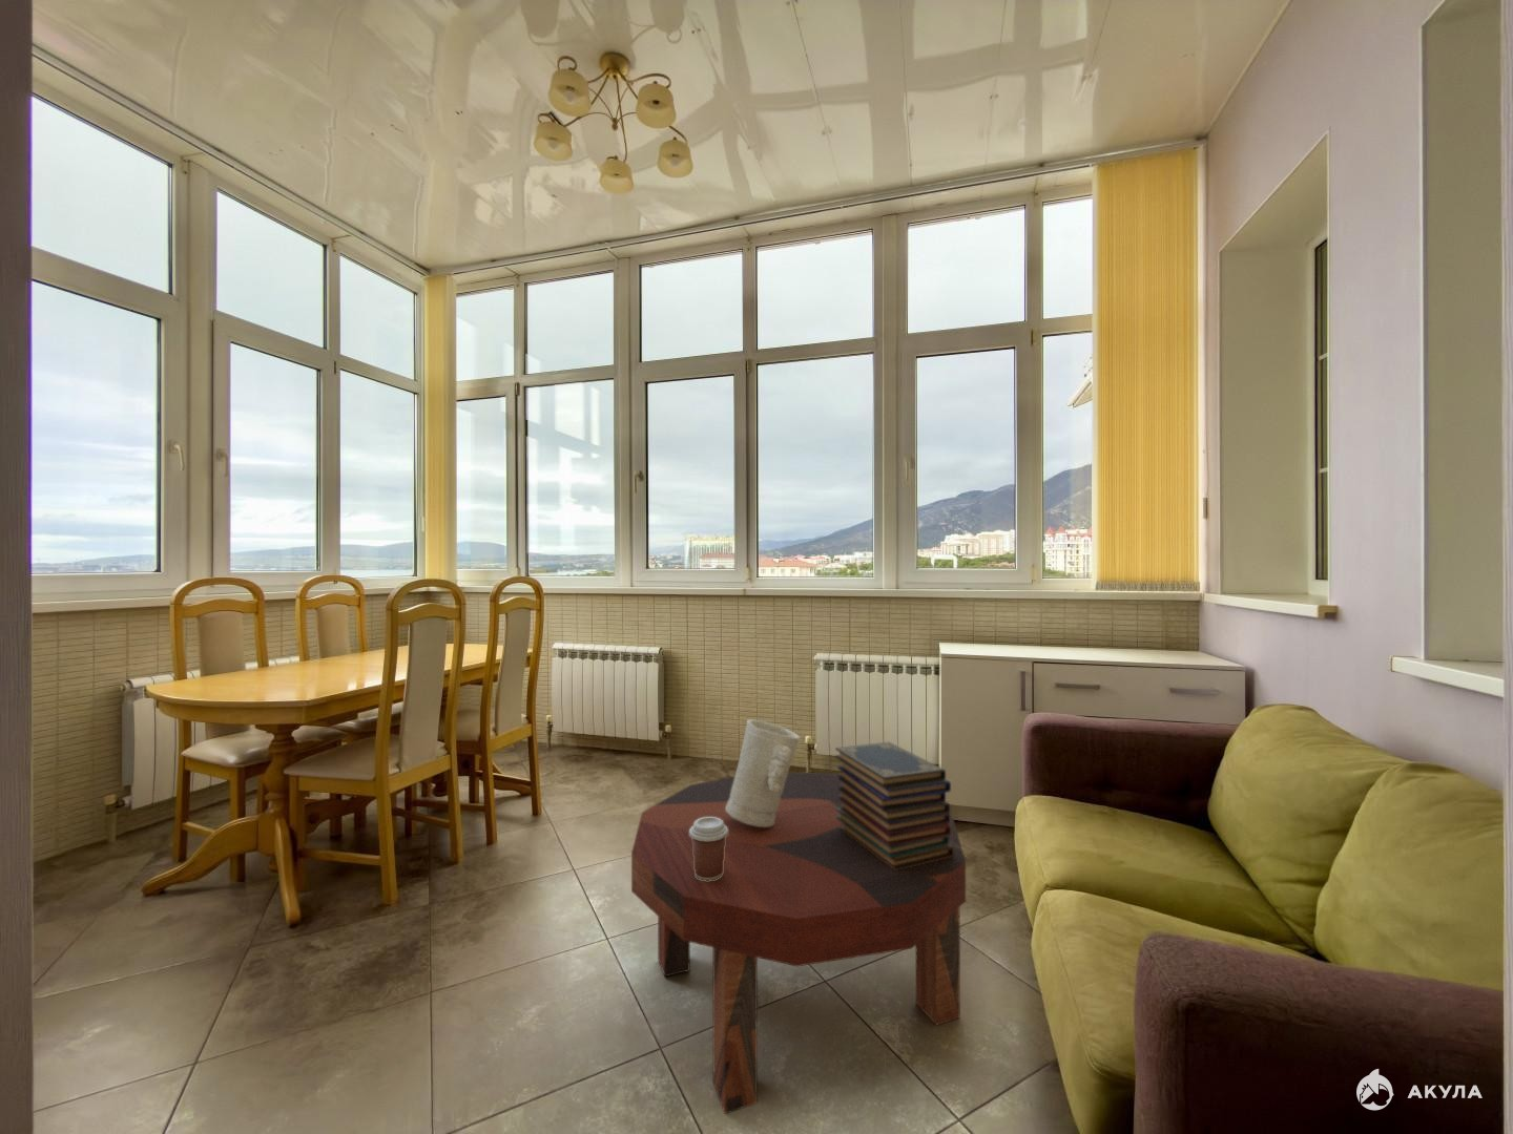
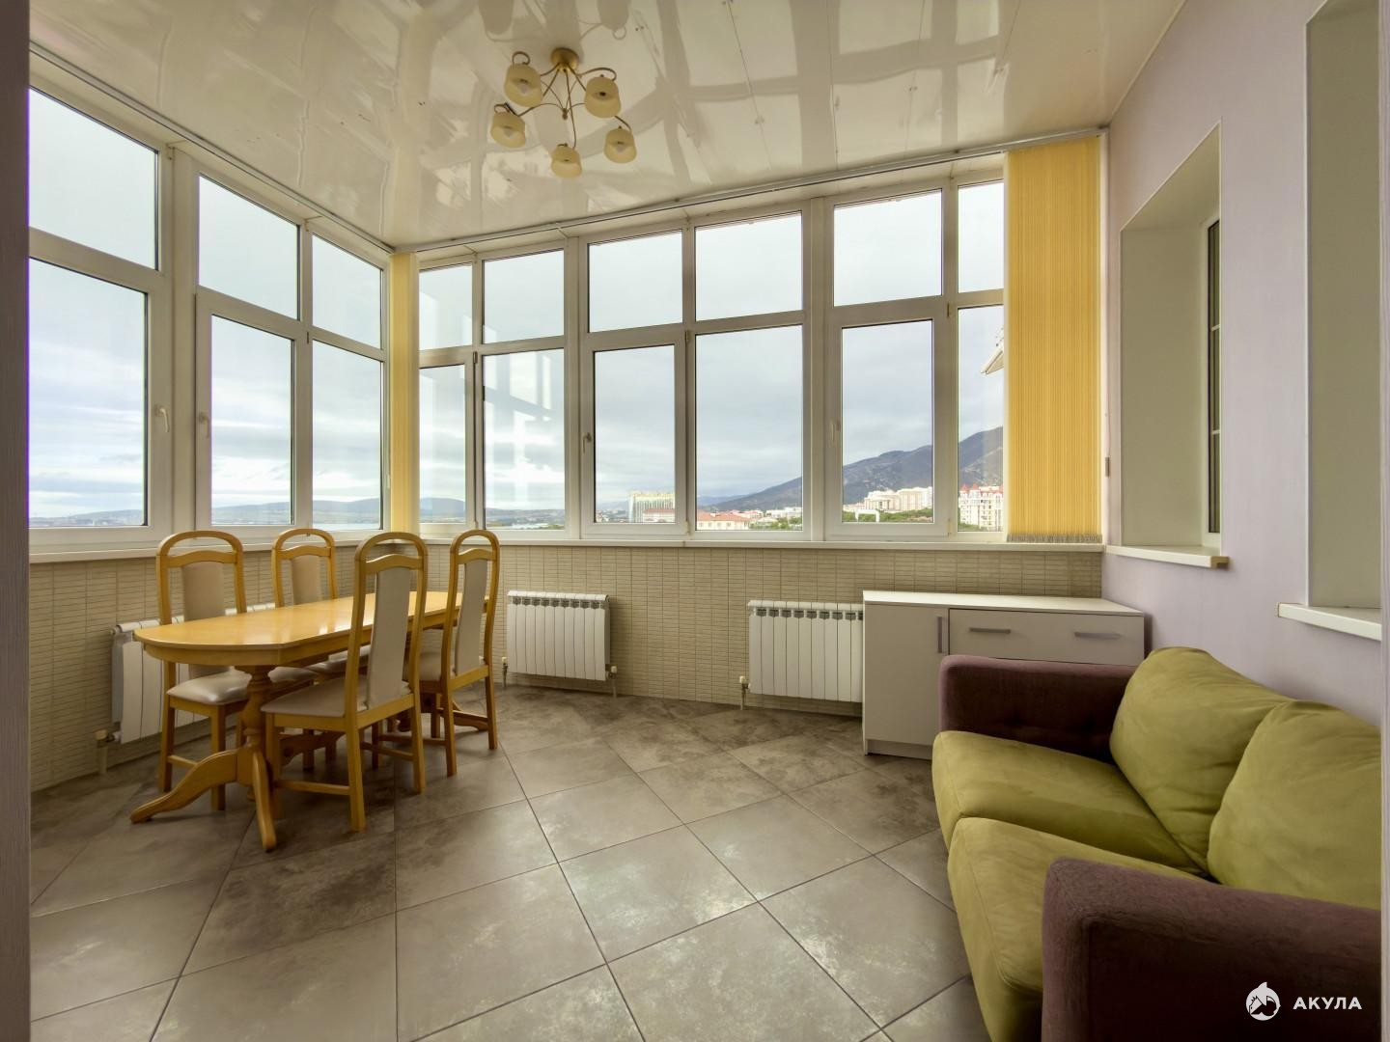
- book stack [834,741,954,871]
- decorative vase [726,718,802,828]
- coffee table [630,772,966,1115]
- coffee cup [690,817,728,881]
